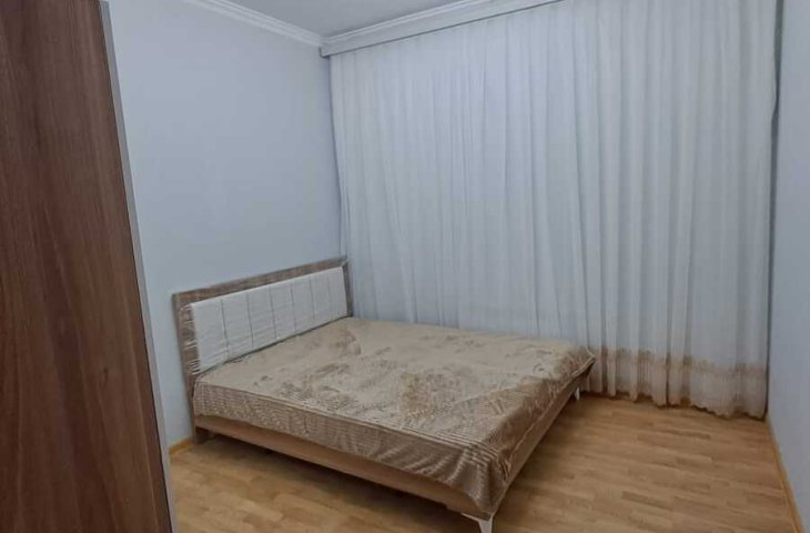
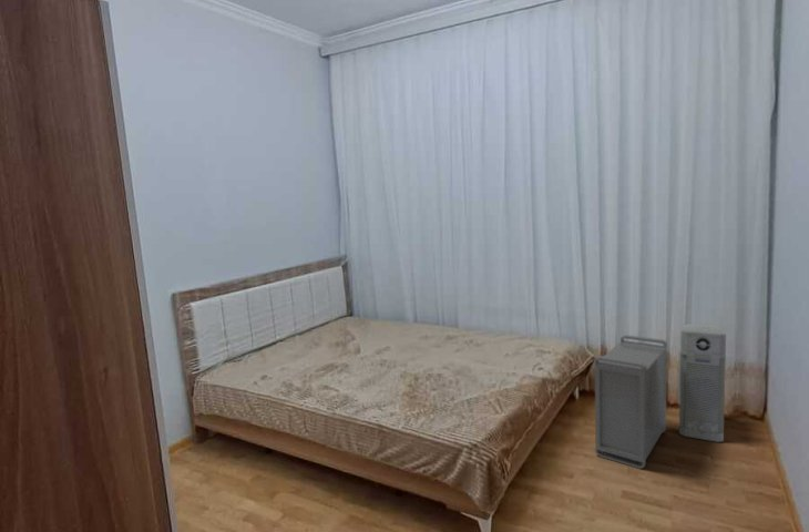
+ storage bin [594,334,668,470]
+ air purifier [677,323,727,443]
